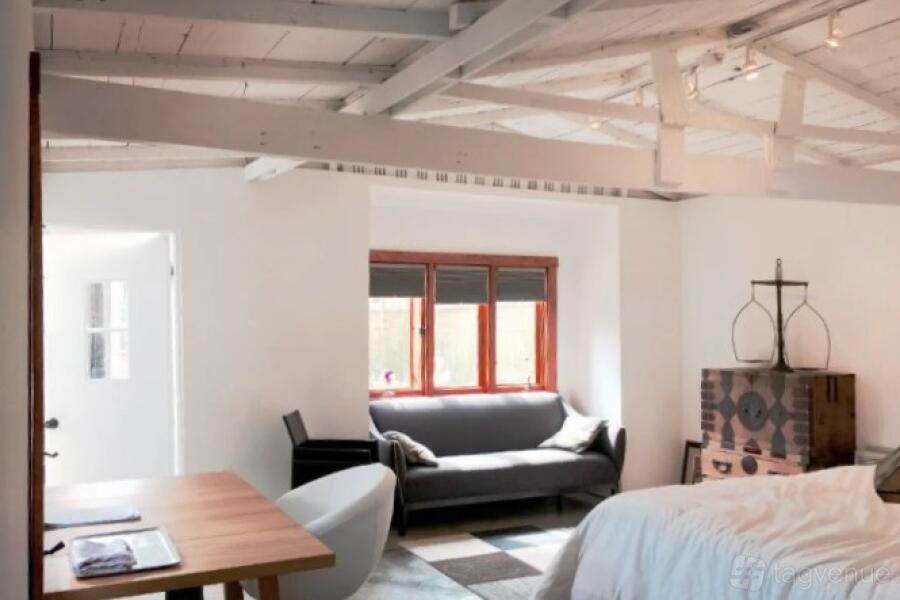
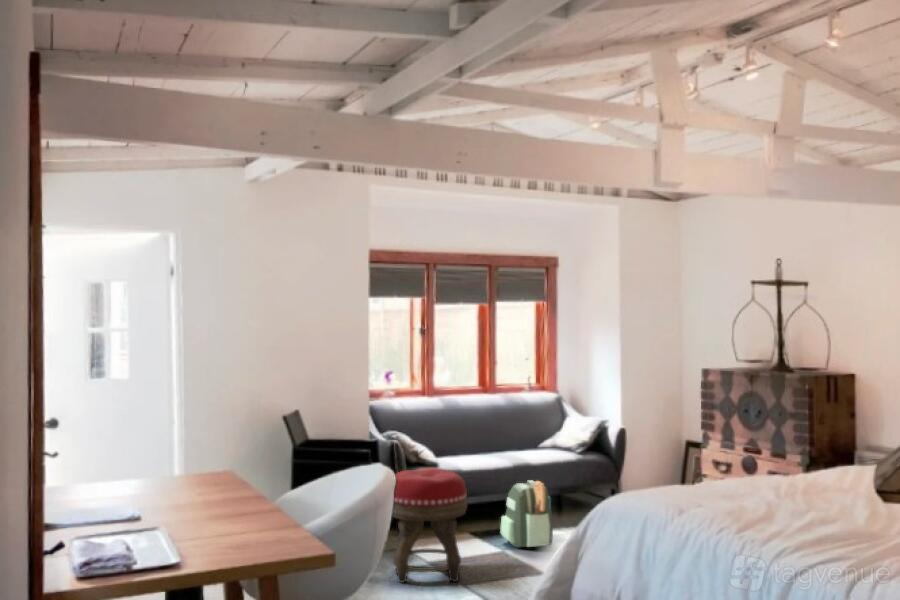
+ backpack [500,479,554,549]
+ footstool [391,467,468,584]
